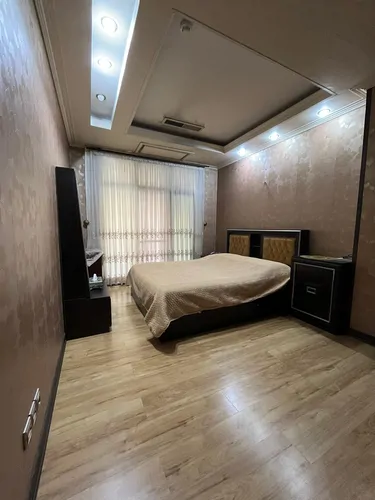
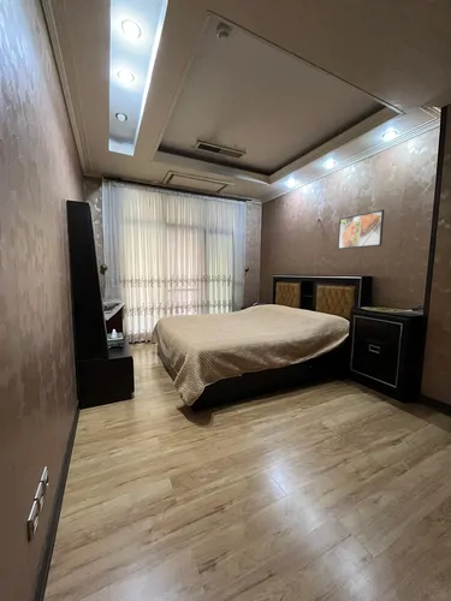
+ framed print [337,208,385,250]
